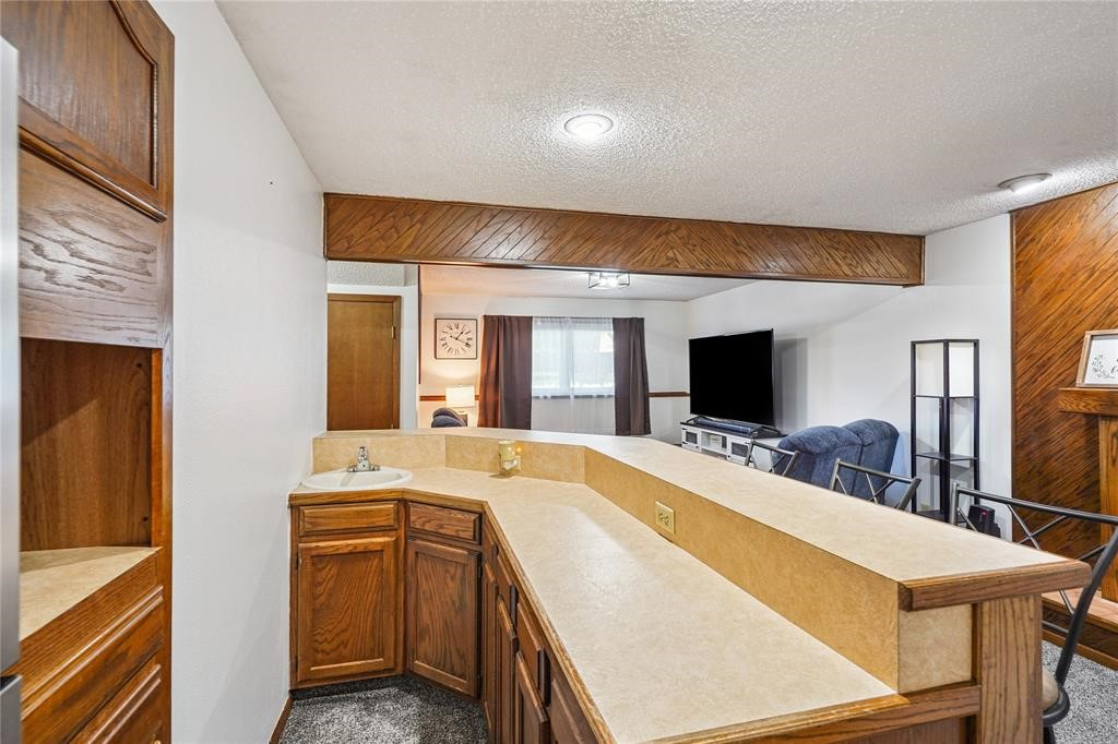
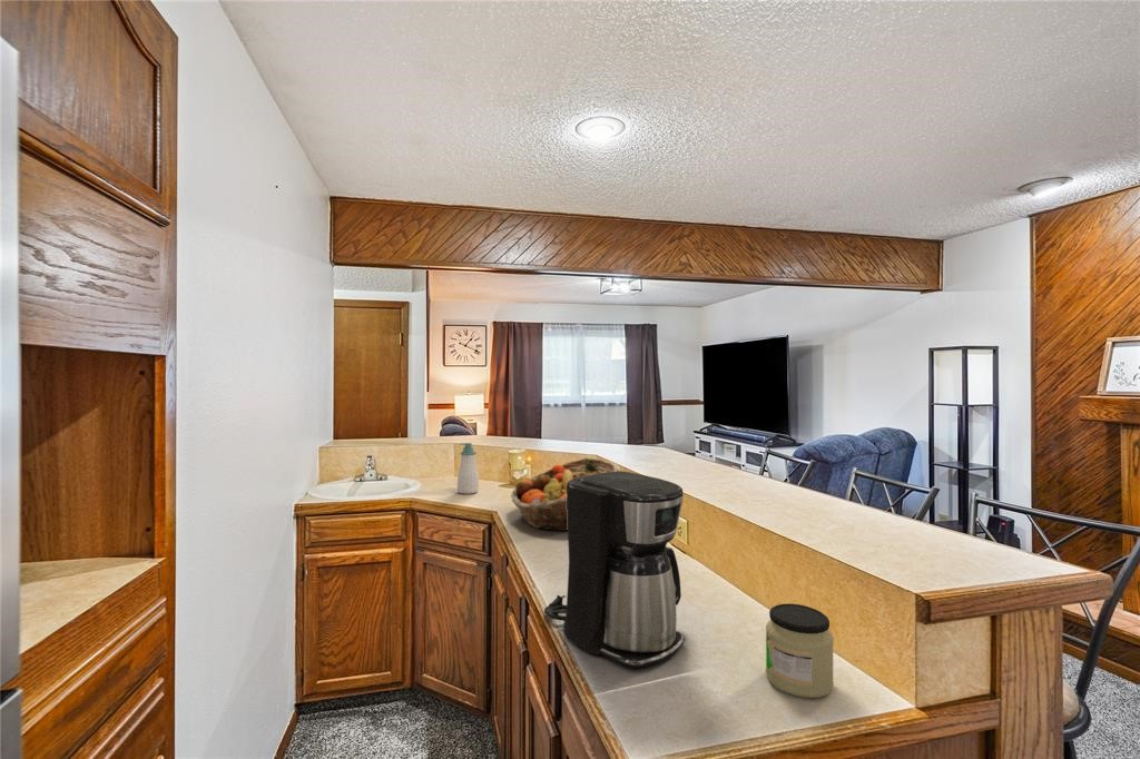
+ soap bottle [456,442,480,495]
+ jar [765,602,835,699]
+ coffee maker [543,471,687,669]
+ fruit basket [510,457,621,532]
